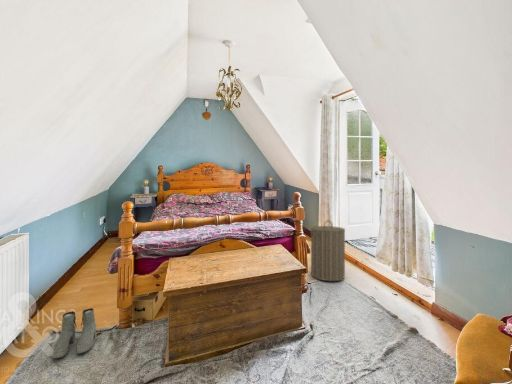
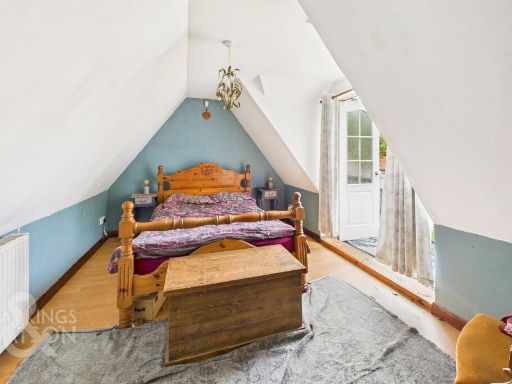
- laundry hamper [309,220,346,282]
- boots [52,307,97,360]
